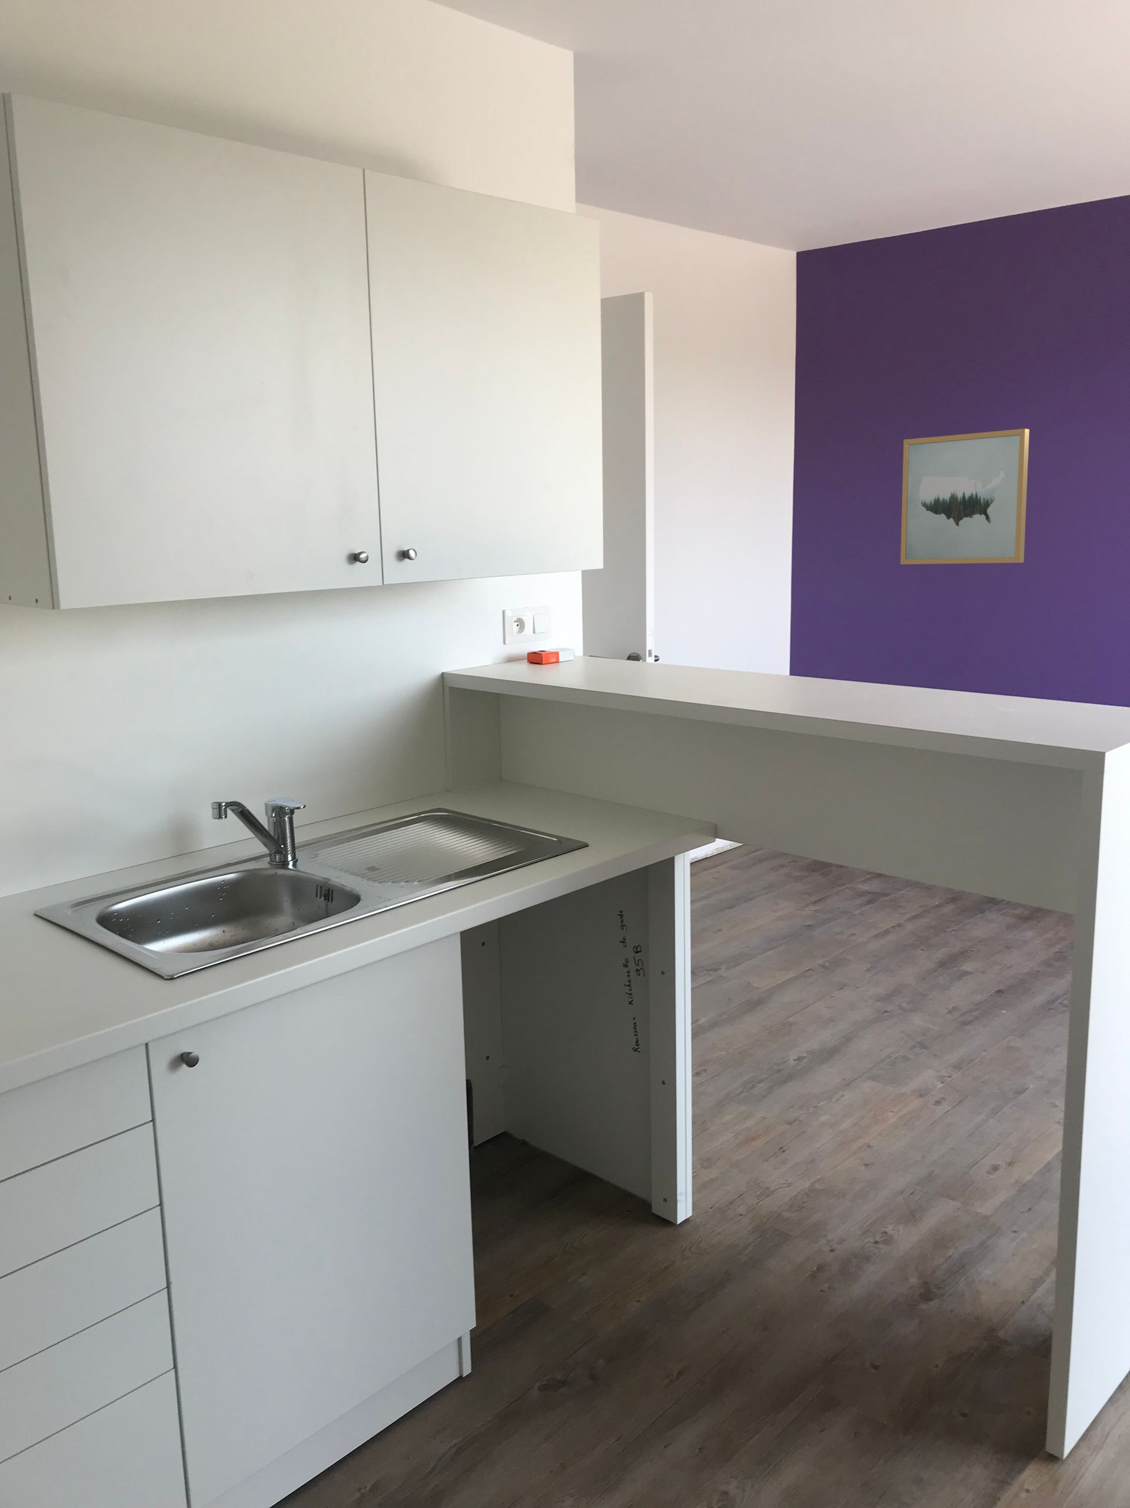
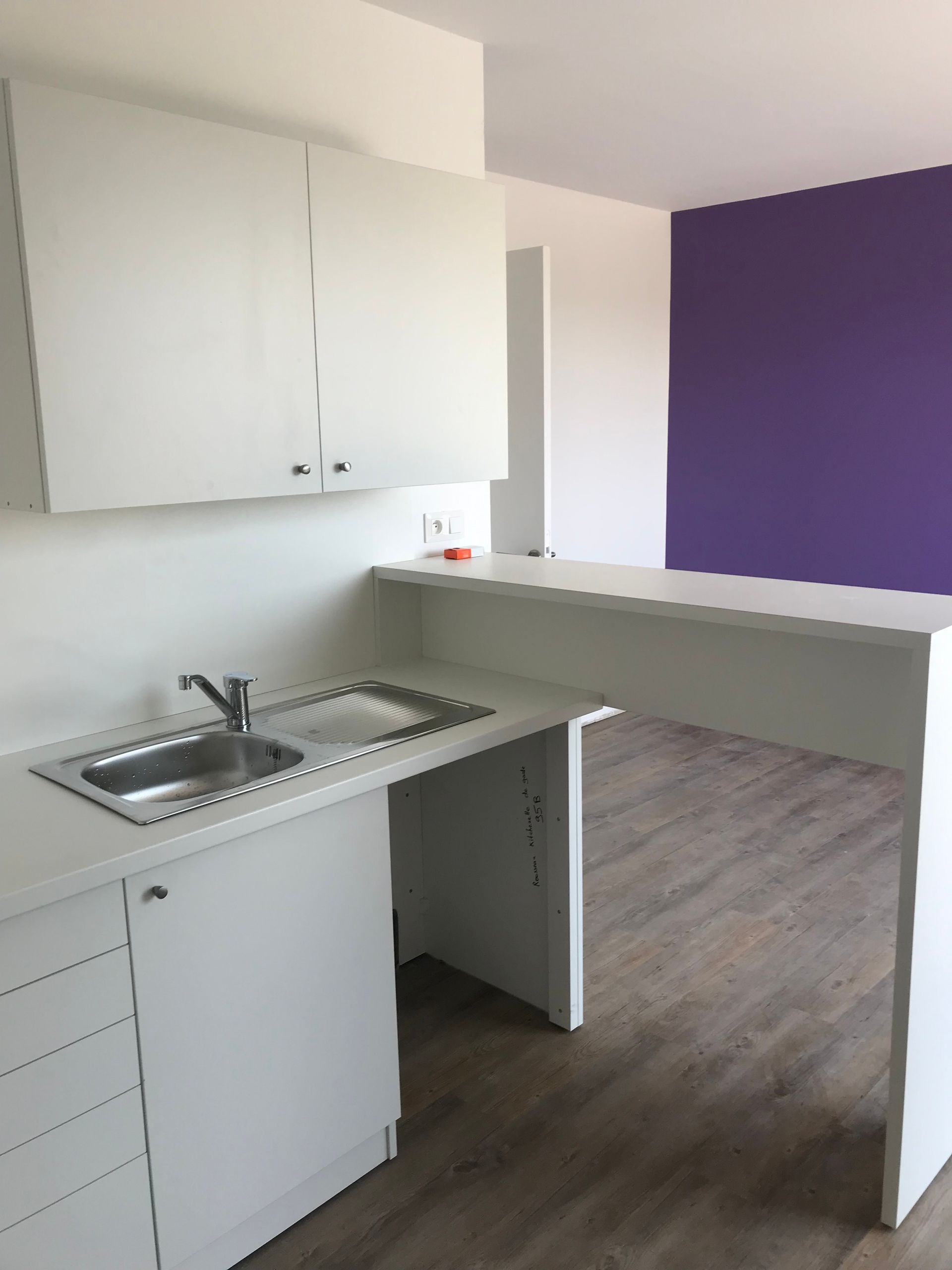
- wall art [900,429,1030,565]
